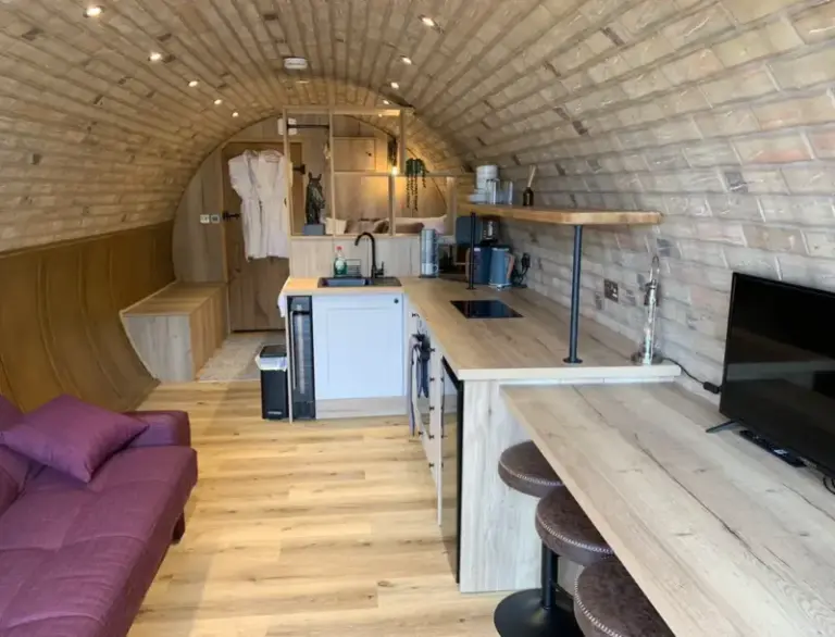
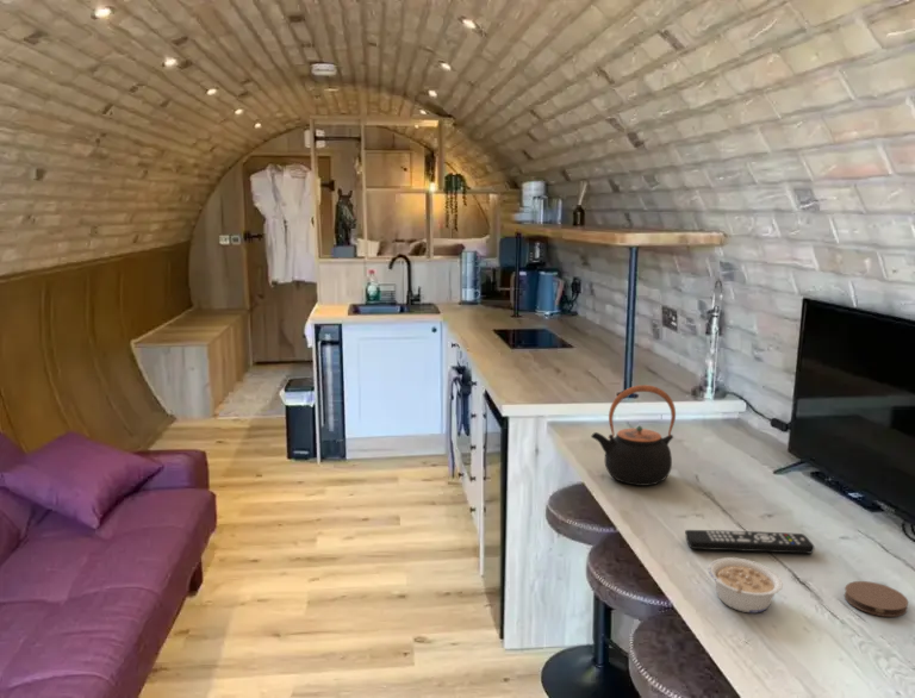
+ coaster [844,580,909,618]
+ legume [708,556,784,615]
+ teapot [590,384,677,487]
+ remote control [684,529,815,555]
